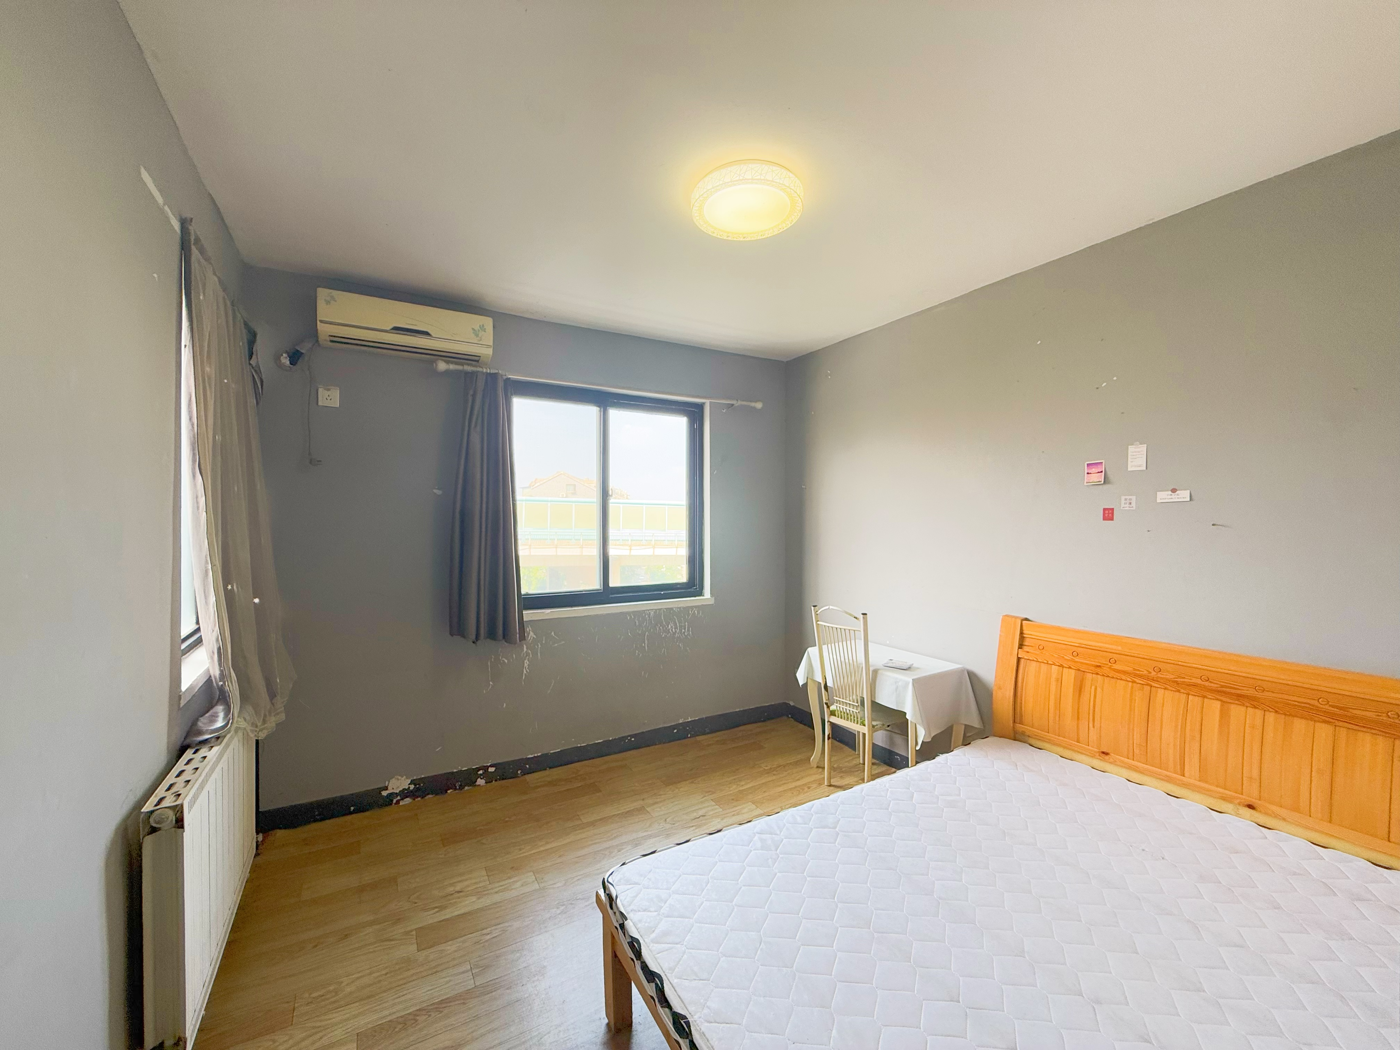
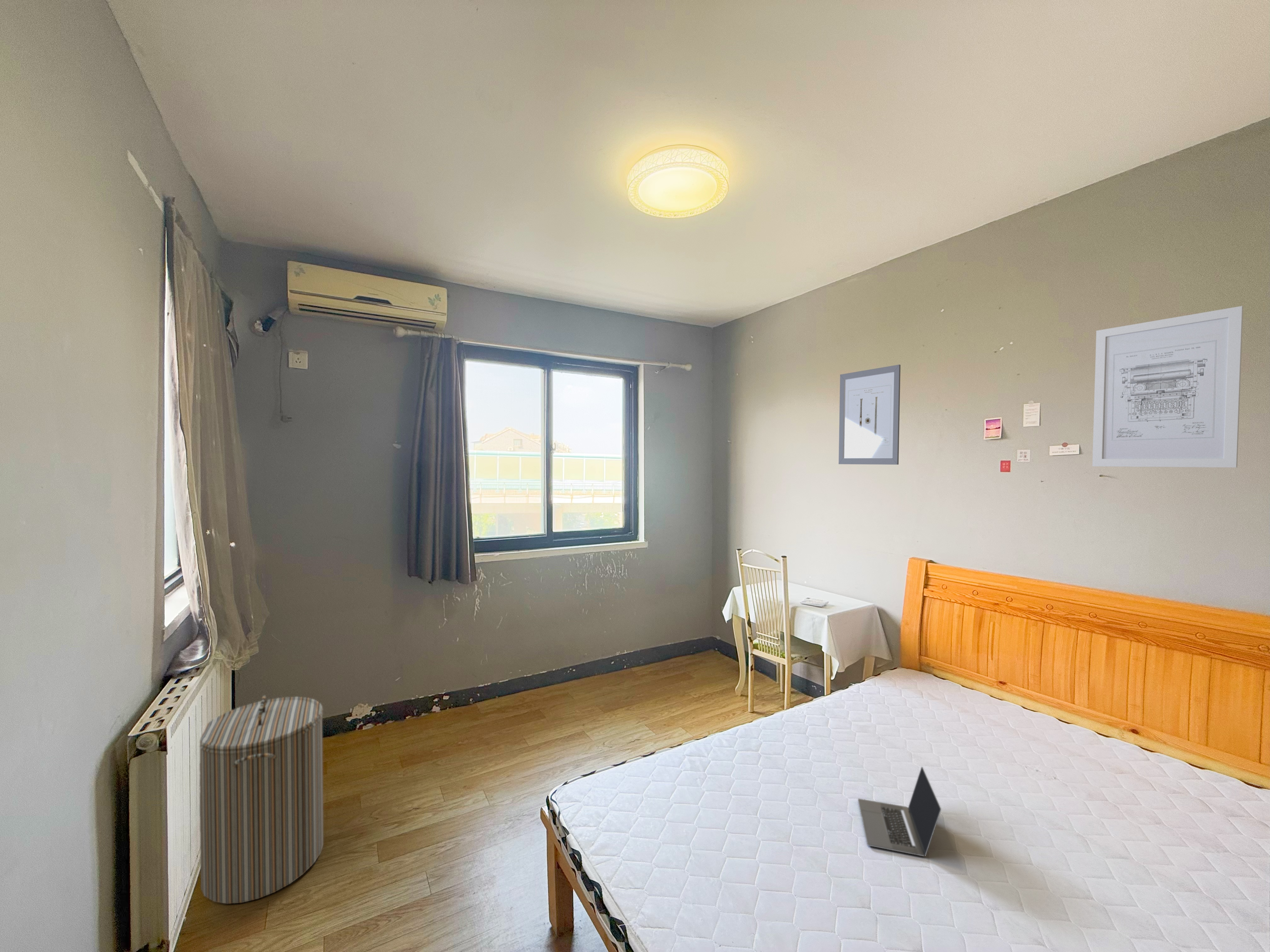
+ wall art [1092,306,1244,468]
+ laundry hamper [199,694,324,904]
+ laptop [858,766,941,857]
+ wall art [838,364,901,465]
